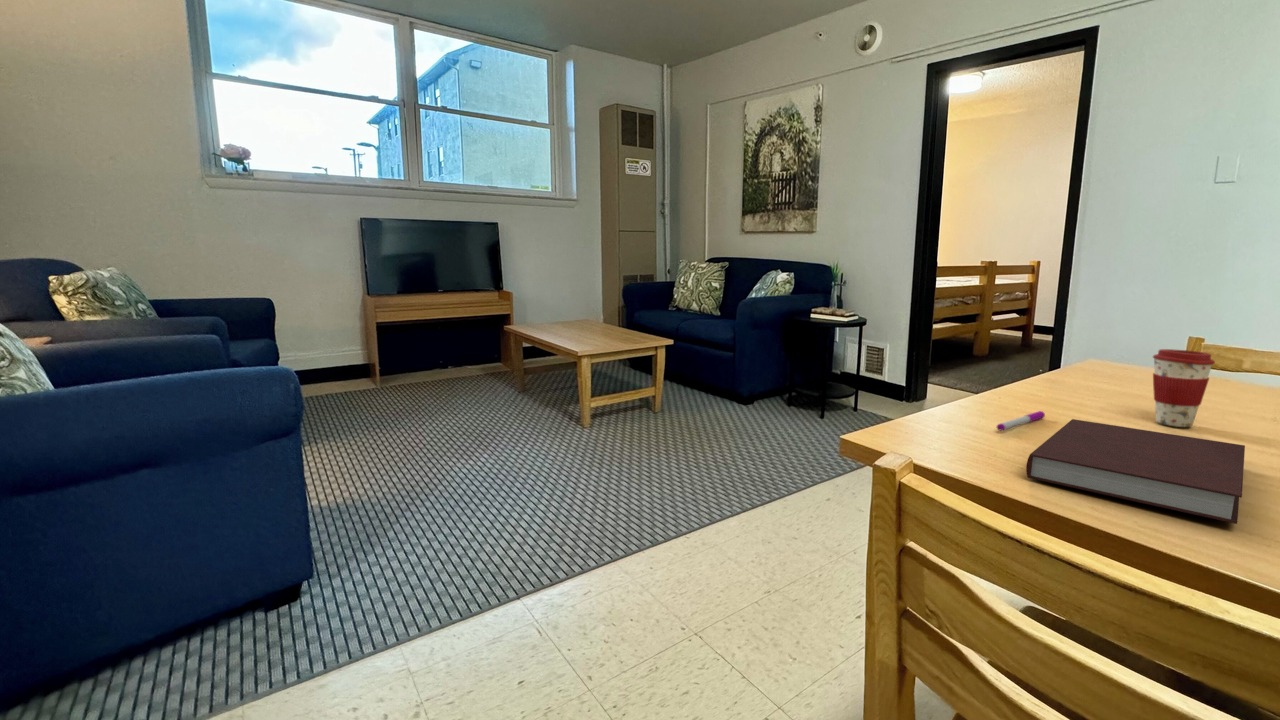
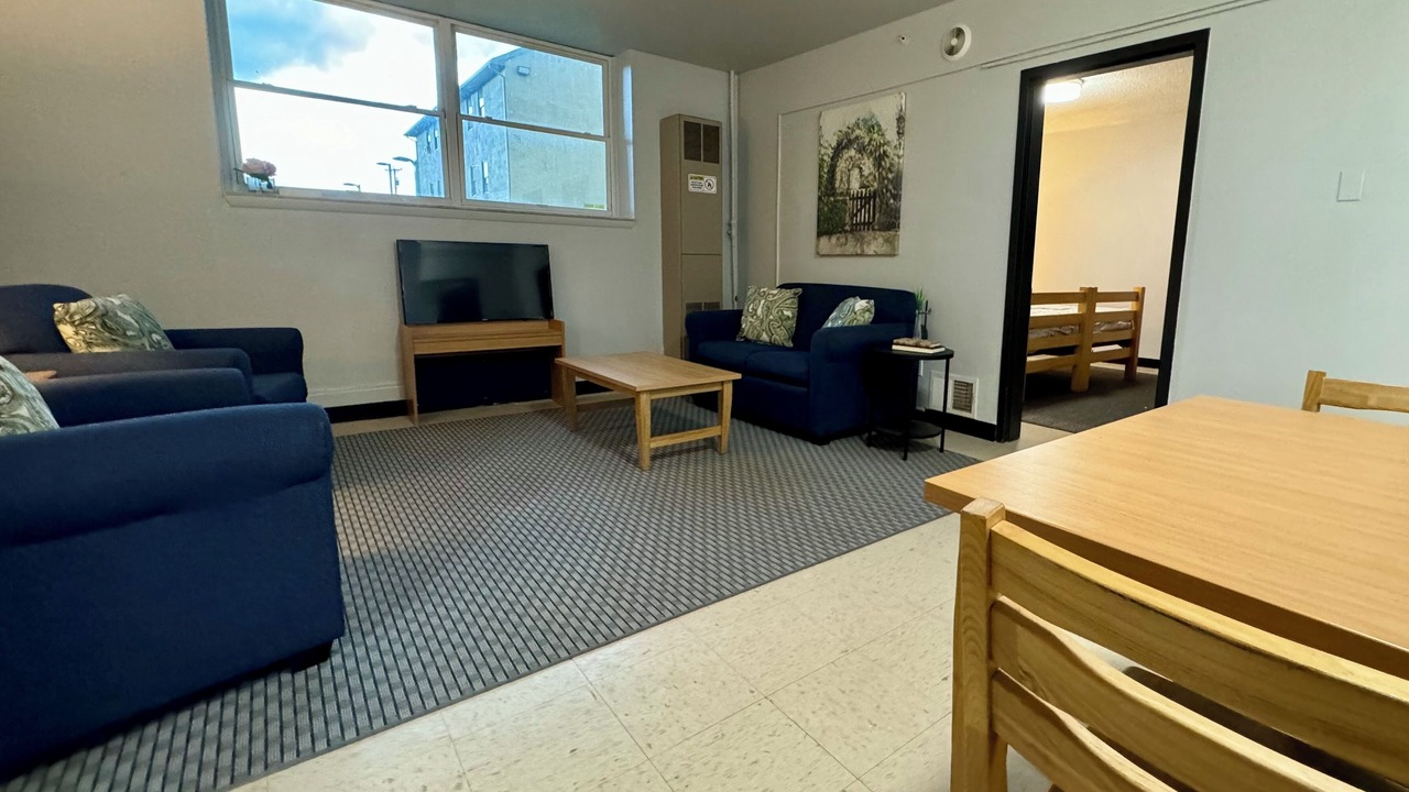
- notebook [1025,418,1246,525]
- coffee cup [1152,348,1216,428]
- pen [996,410,1046,431]
